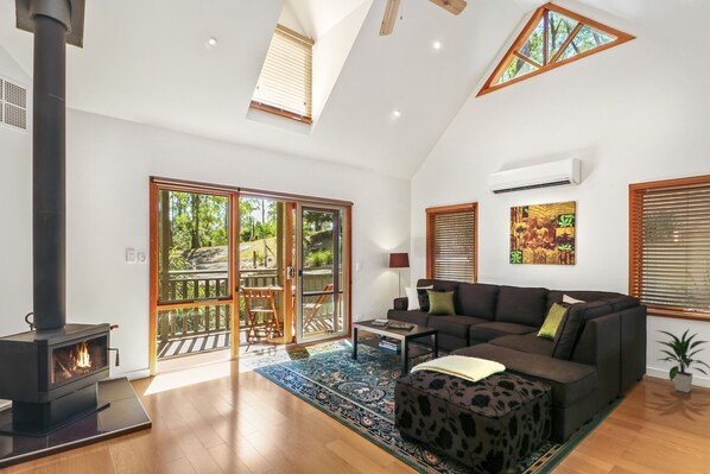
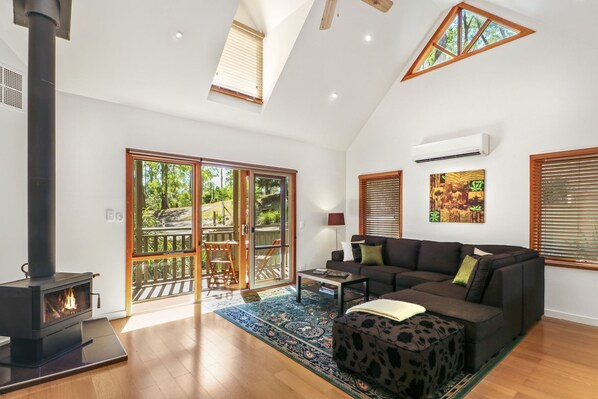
- indoor plant [654,329,710,393]
